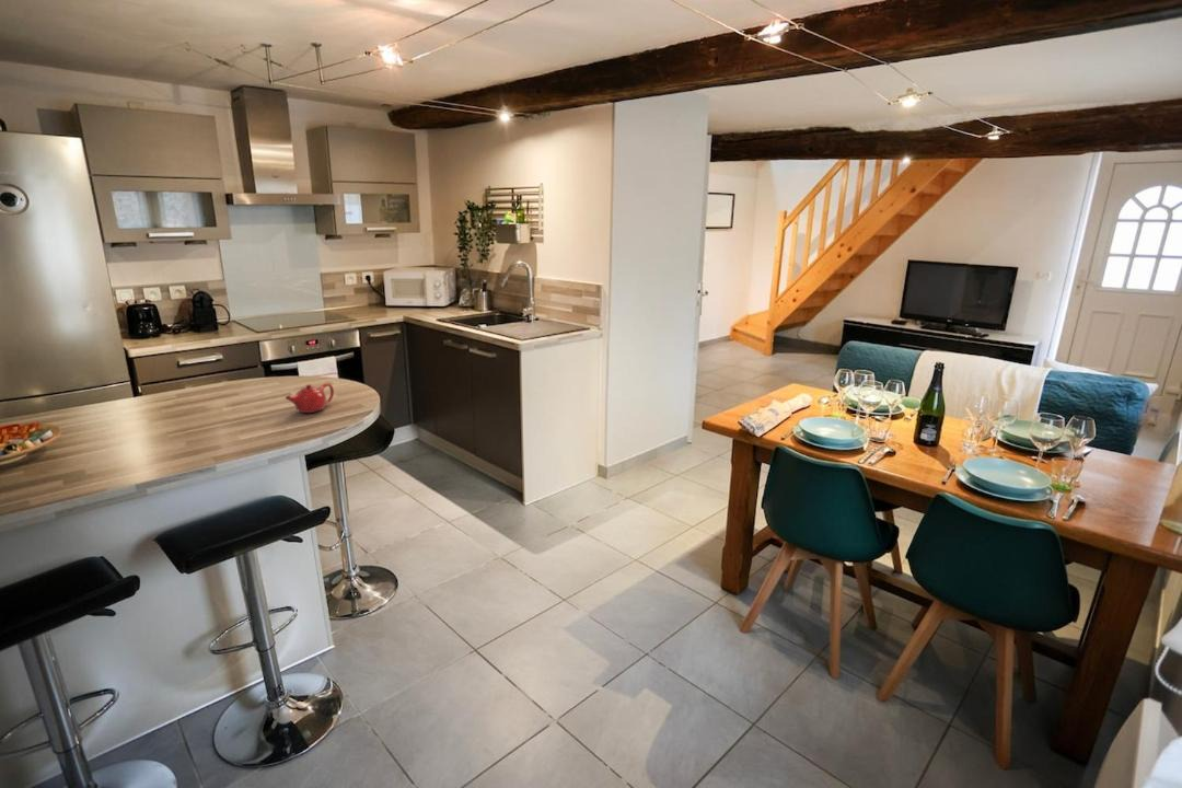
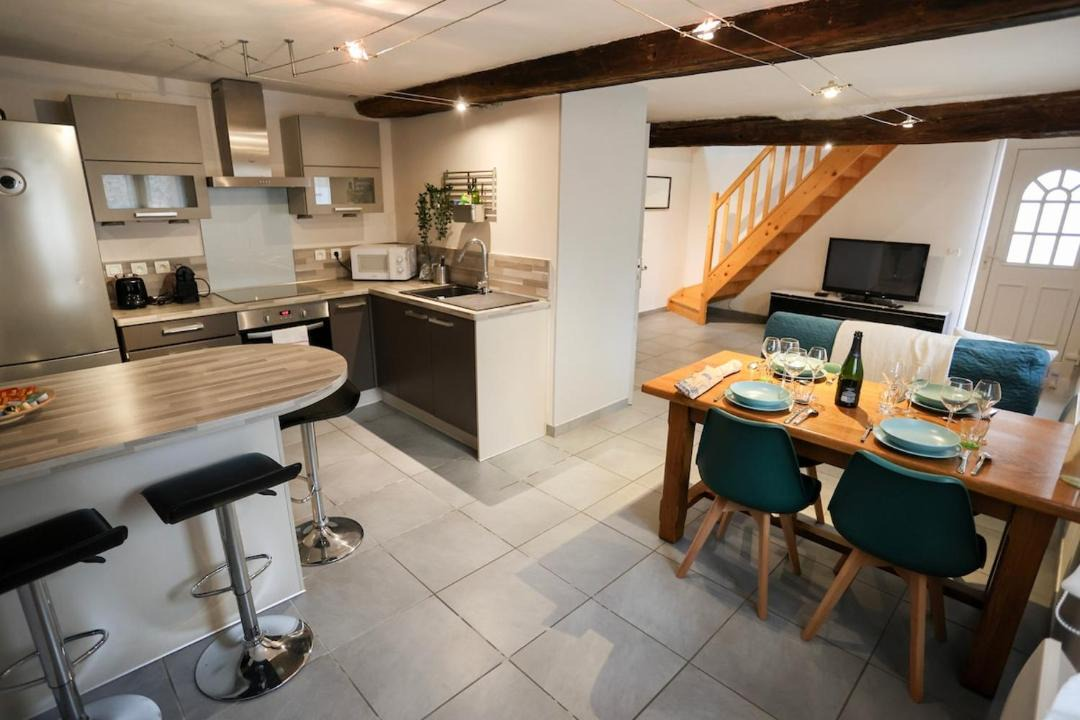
- teapot [283,382,335,414]
